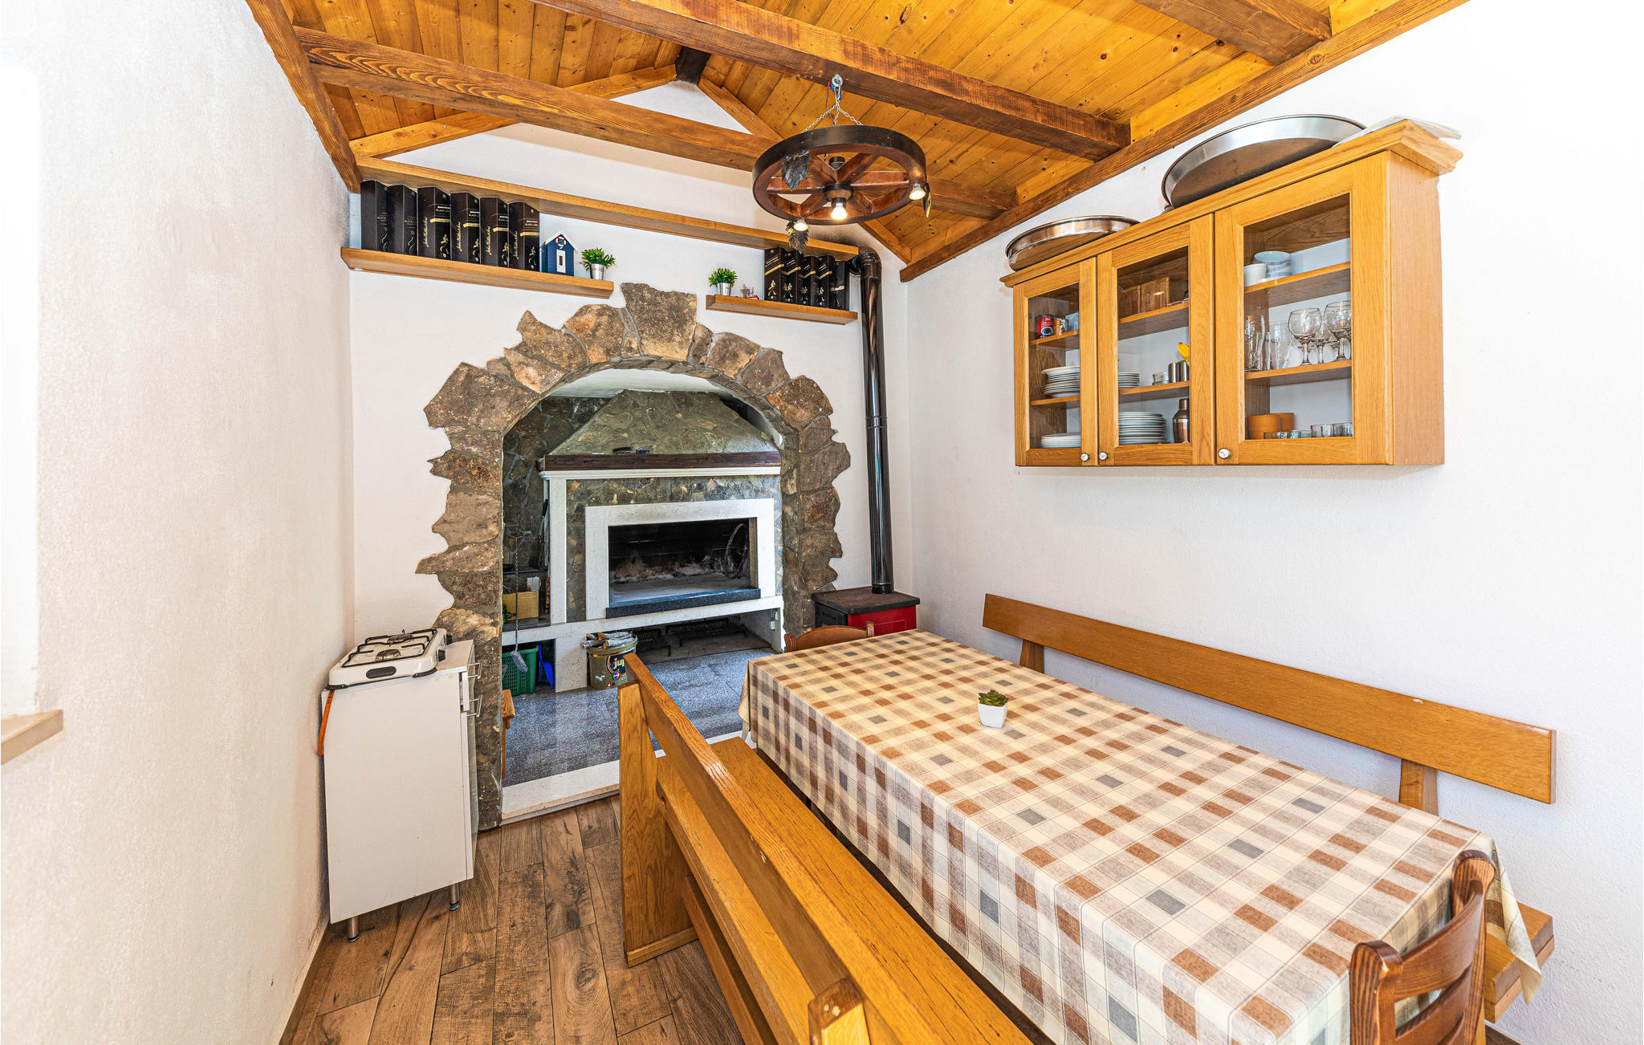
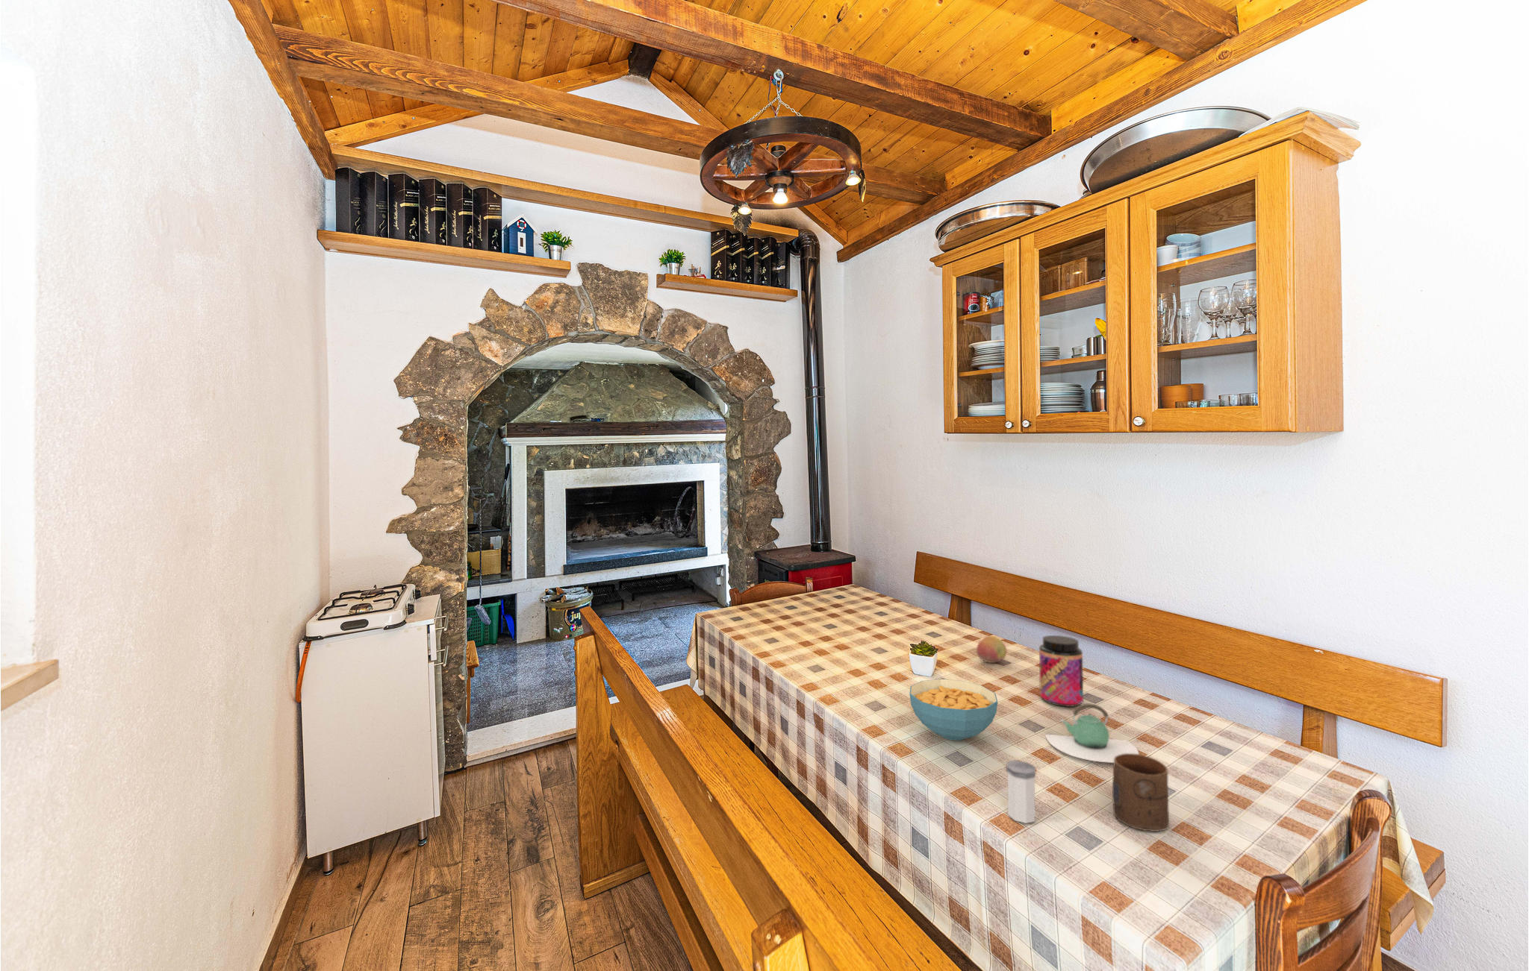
+ salt shaker [1005,759,1036,824]
+ cereal bowl [908,678,999,742]
+ jar [1039,635,1084,708]
+ cup [1112,753,1170,832]
+ teapot [1044,703,1139,764]
+ fruit [976,636,1007,664]
